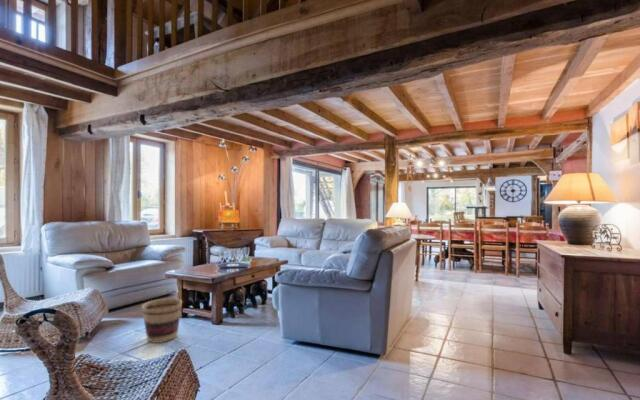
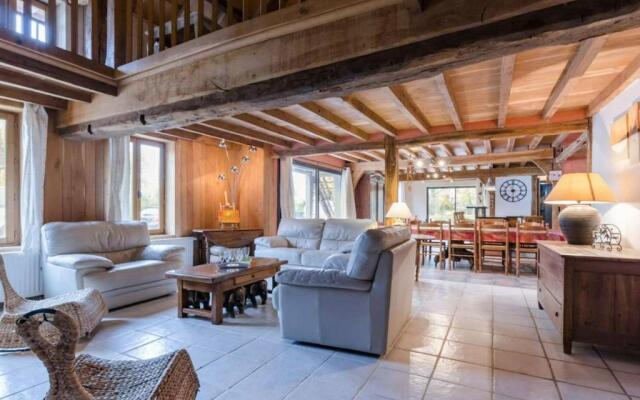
- basket [141,297,183,344]
